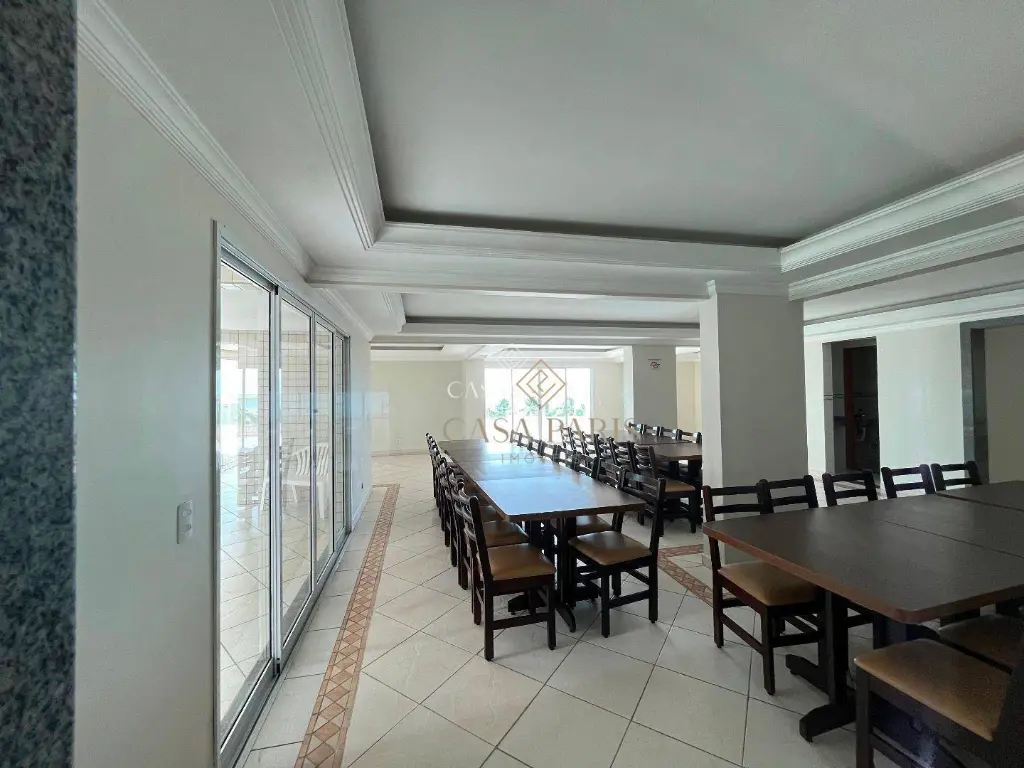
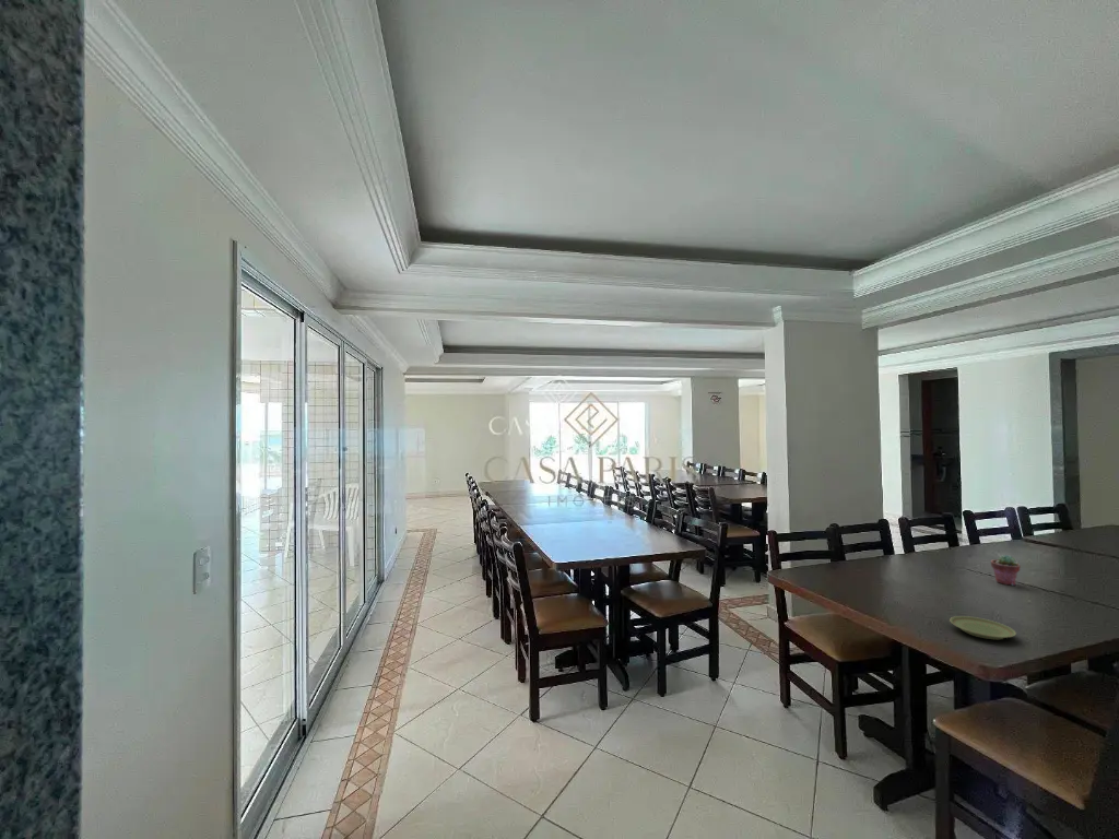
+ plate [949,615,1017,640]
+ potted succulent [990,554,1021,587]
